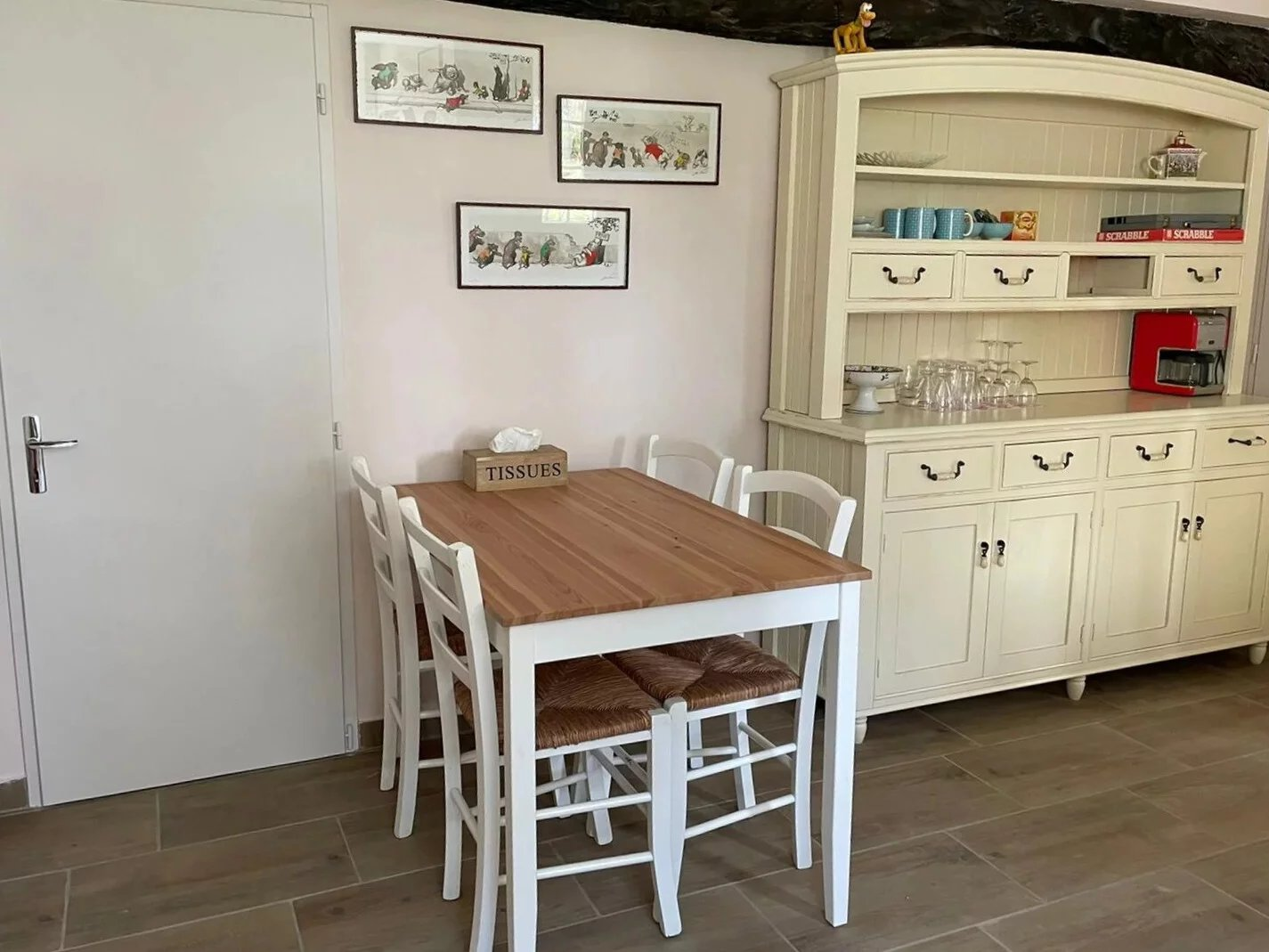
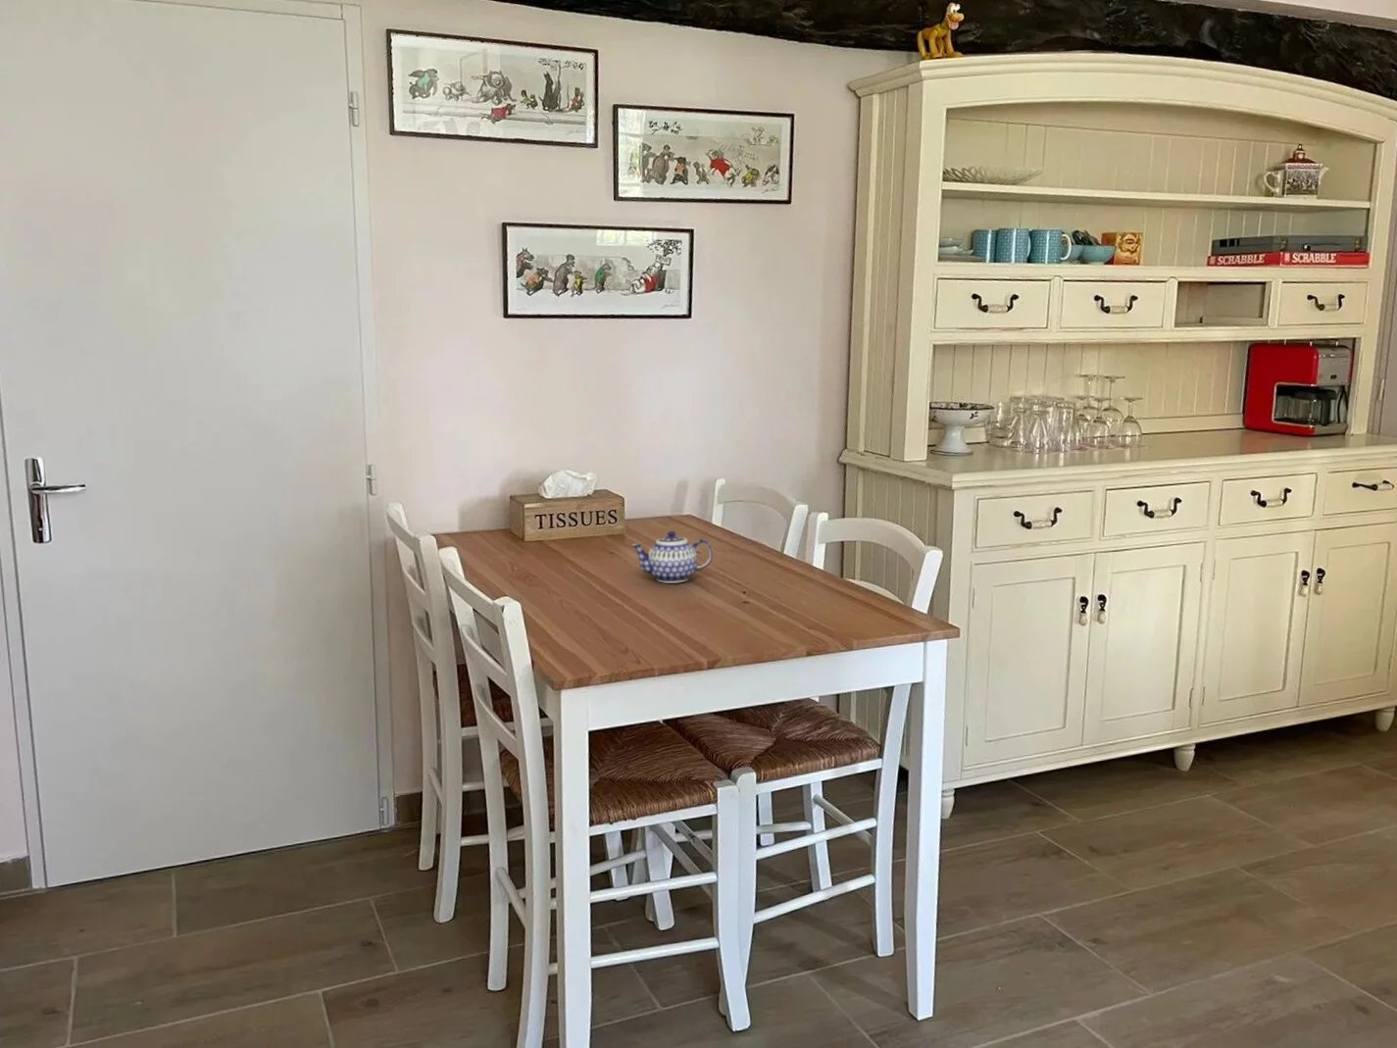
+ teapot [631,531,713,585]
